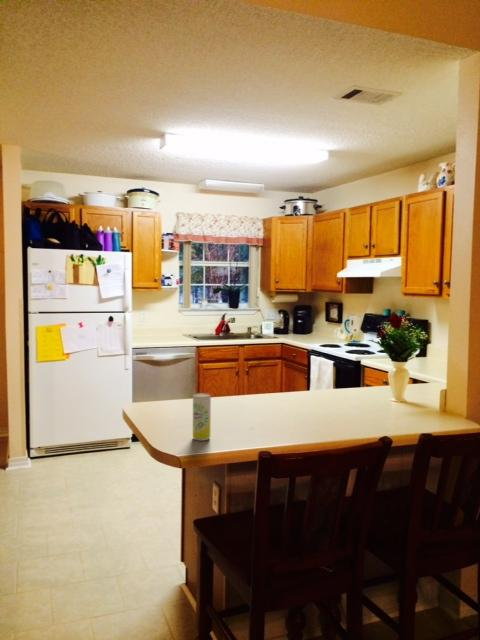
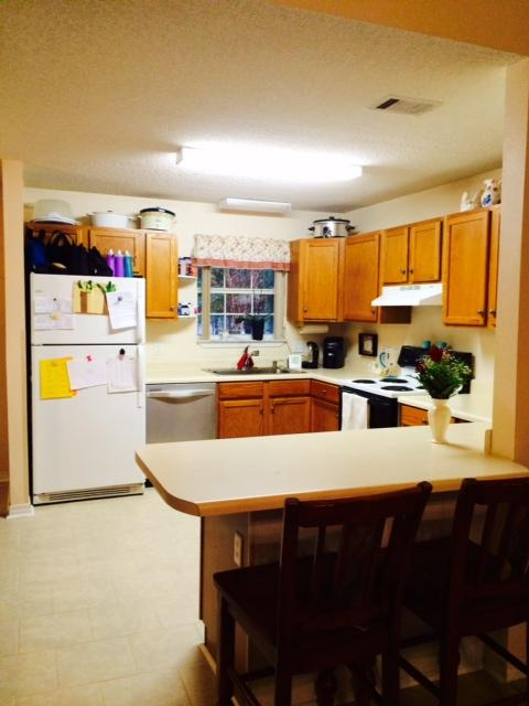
- beverage can [192,392,212,442]
